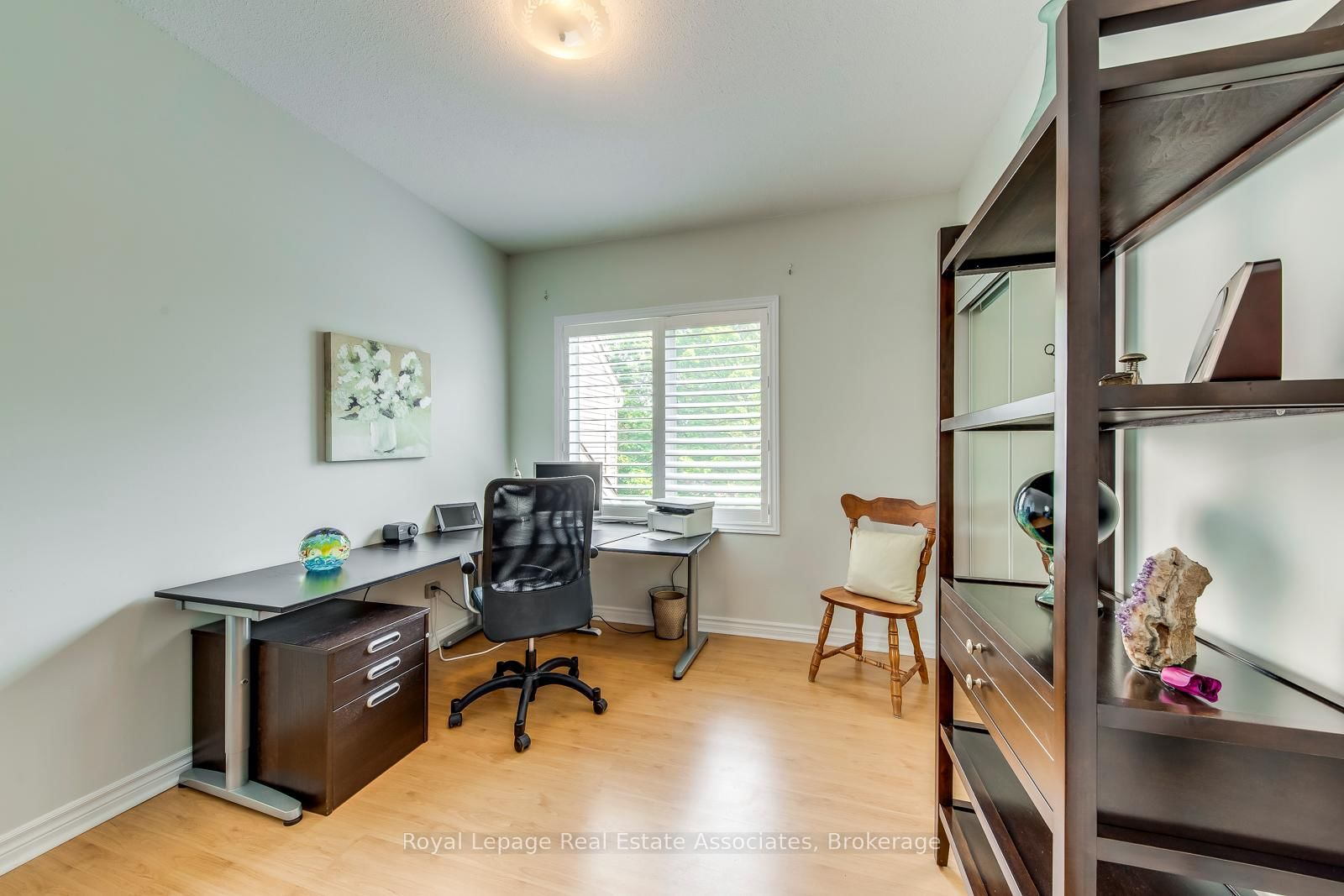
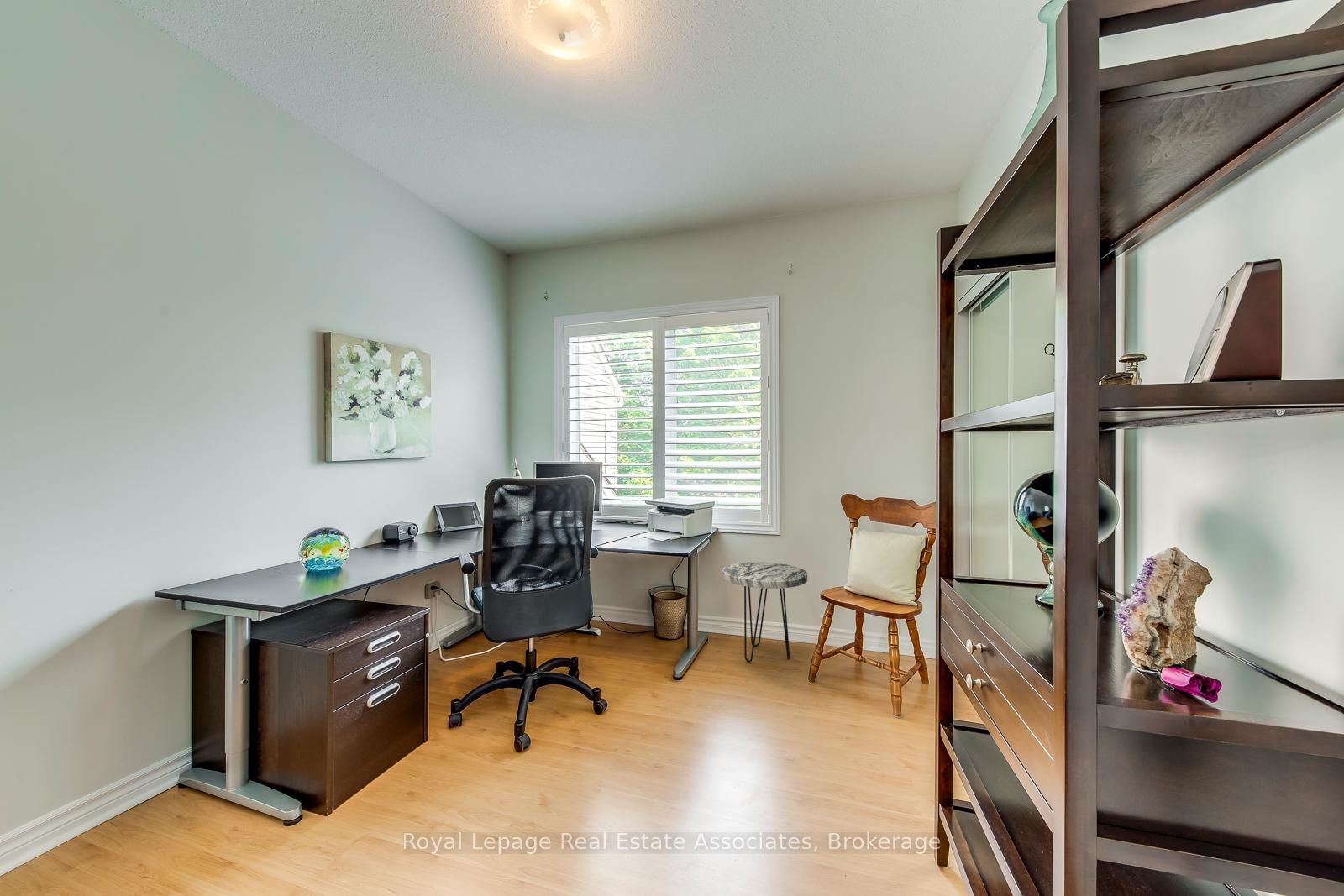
+ side table [722,561,808,663]
